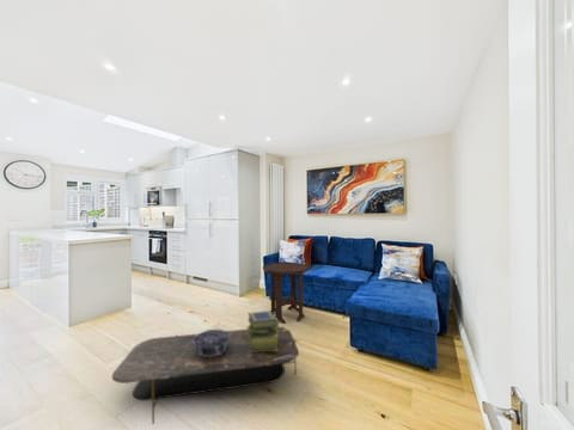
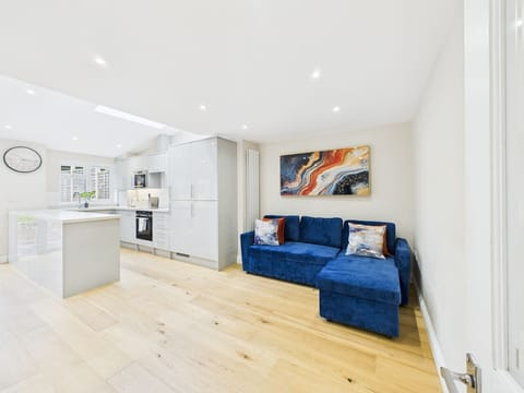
- side table [262,260,311,325]
- stack of books [245,309,280,352]
- decorative bowl [193,328,230,357]
- coffee table [111,325,300,425]
